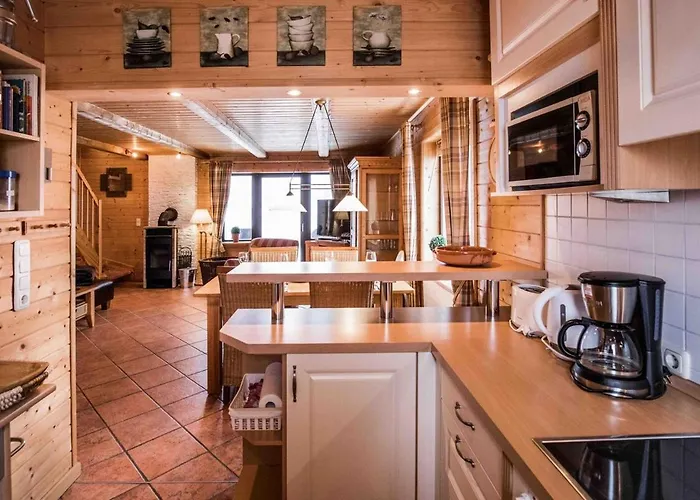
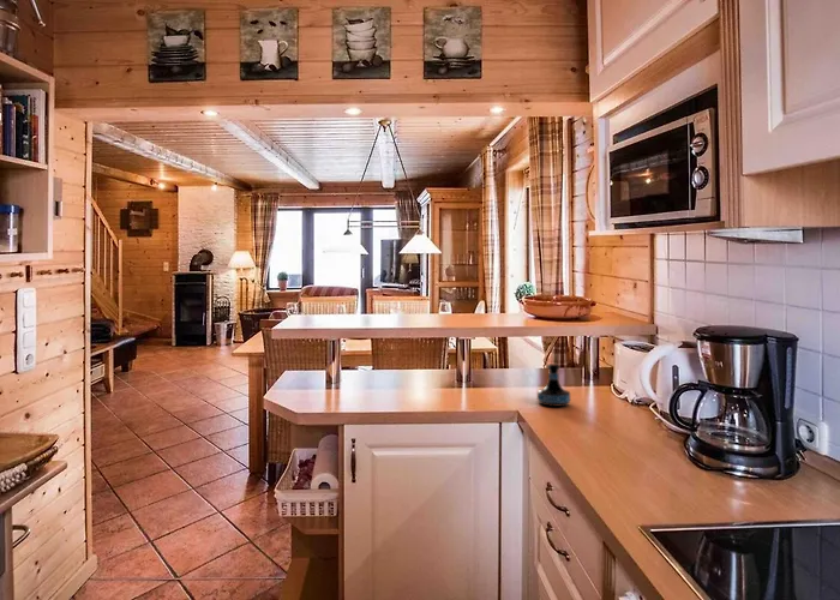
+ tequila bottle [536,362,571,408]
